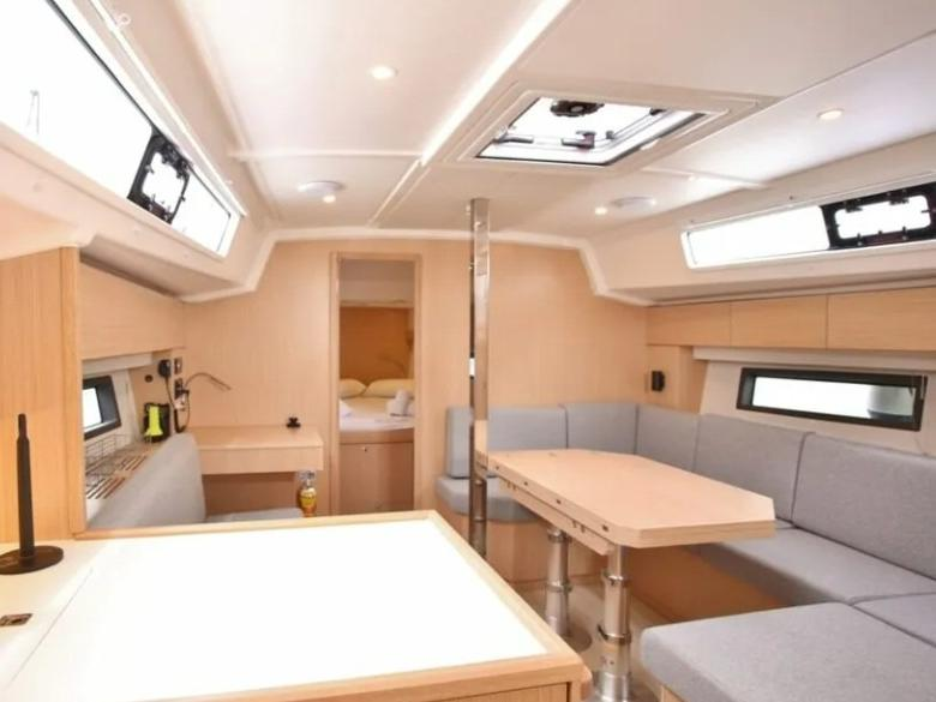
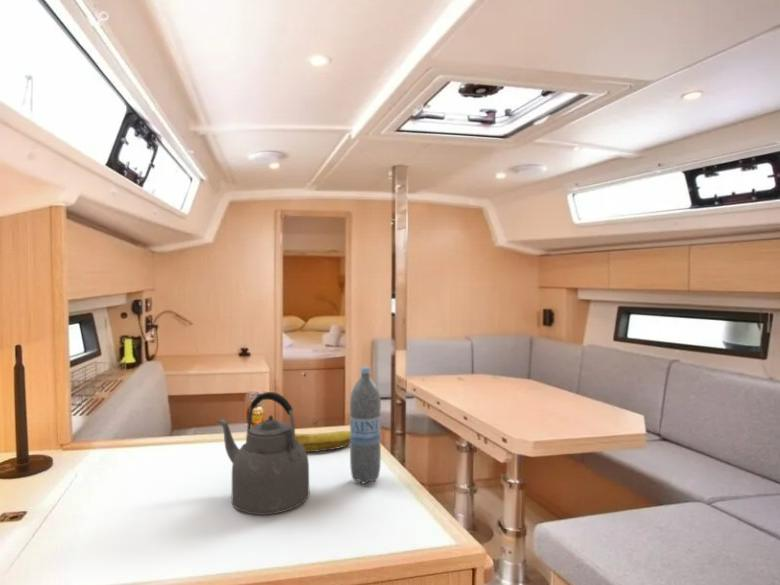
+ banana [295,430,351,453]
+ water bottle [349,366,382,484]
+ kettle [214,391,311,516]
